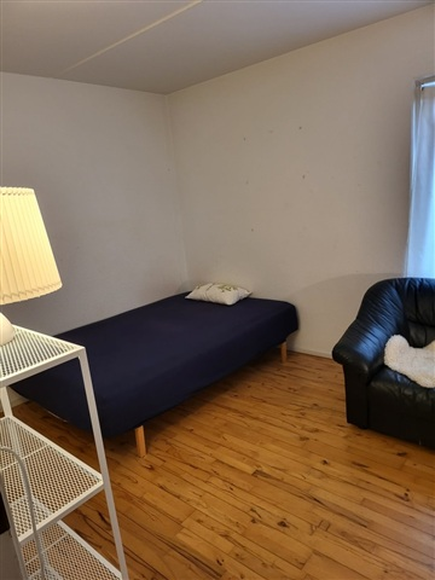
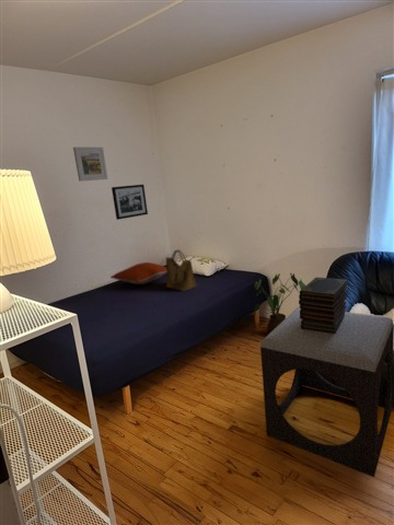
+ pillow [109,261,167,285]
+ book stack [298,277,349,334]
+ grocery bag [165,248,198,292]
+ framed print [72,147,108,182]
+ house plant [253,272,306,335]
+ picture frame [111,184,149,221]
+ footstool [259,305,394,478]
